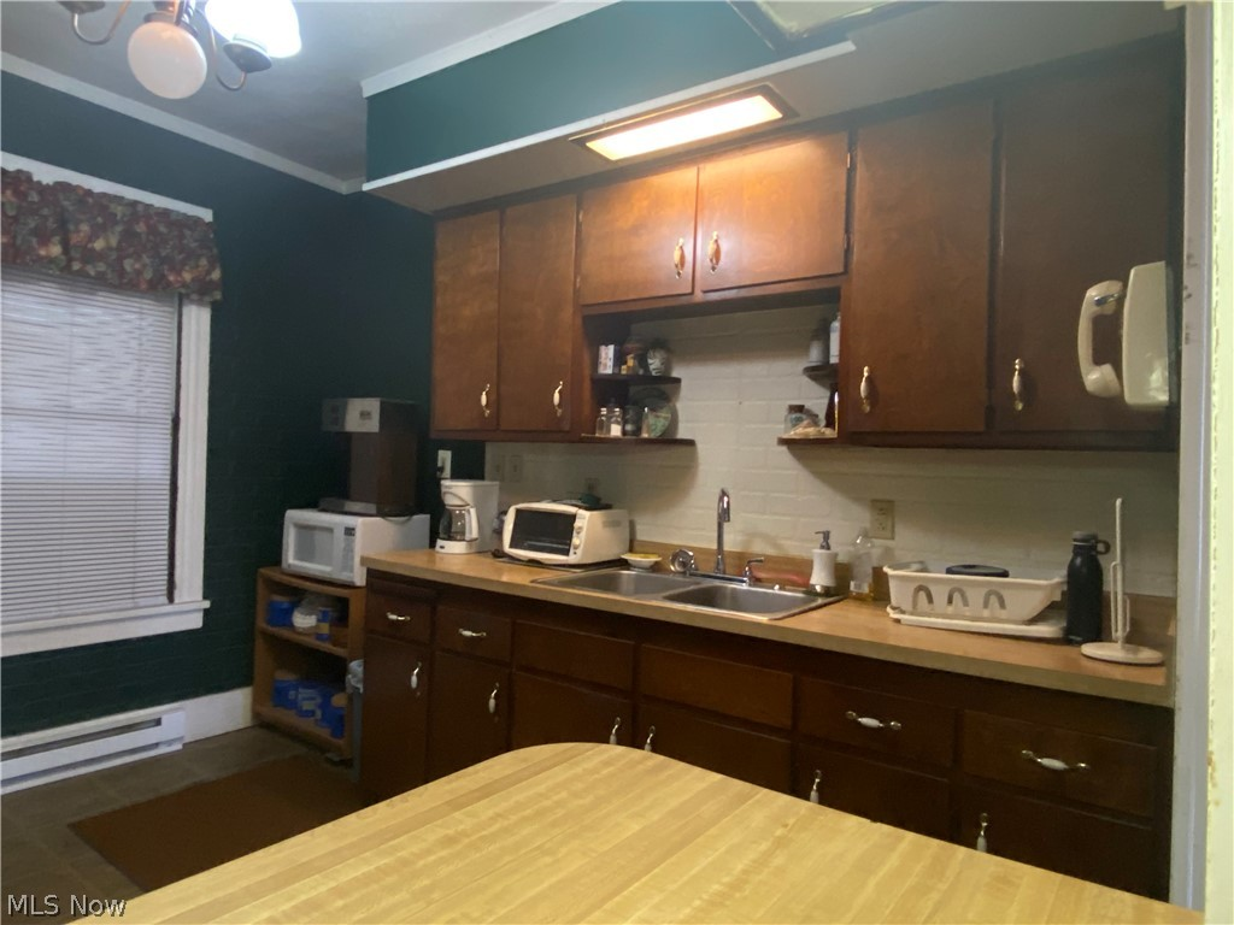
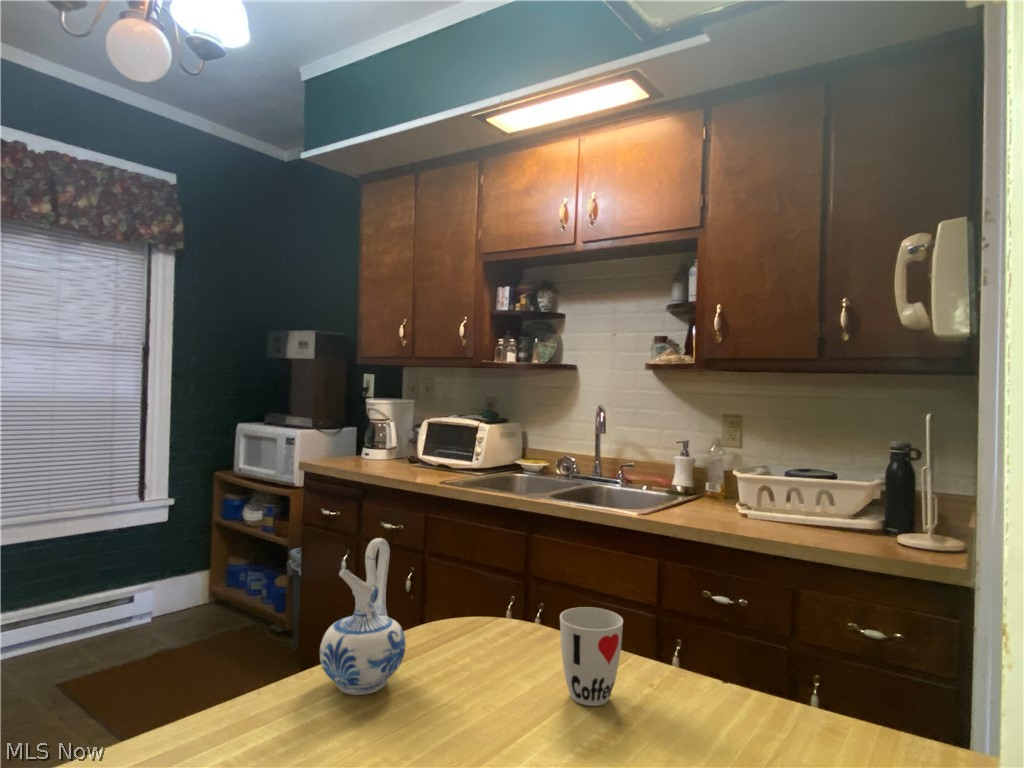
+ ceramic pitcher [319,537,407,696]
+ cup [559,606,624,707]
